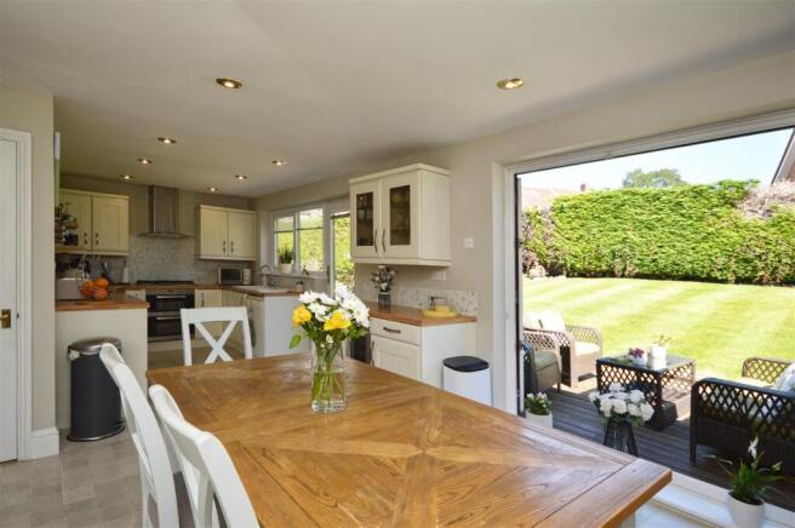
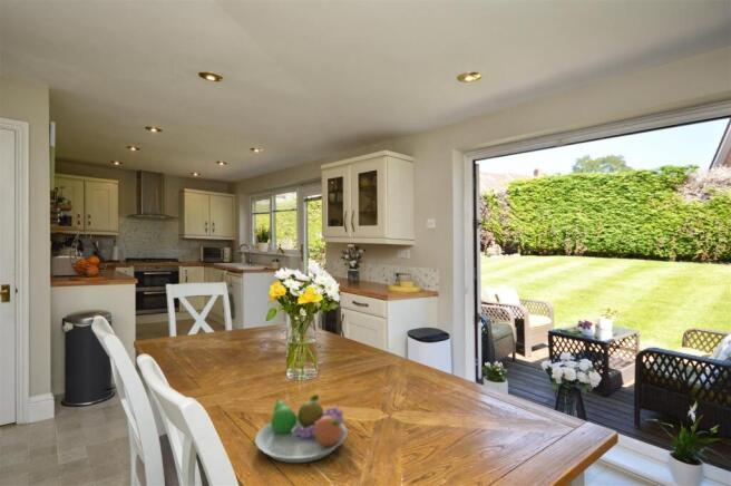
+ fruit bowl [254,393,349,464]
